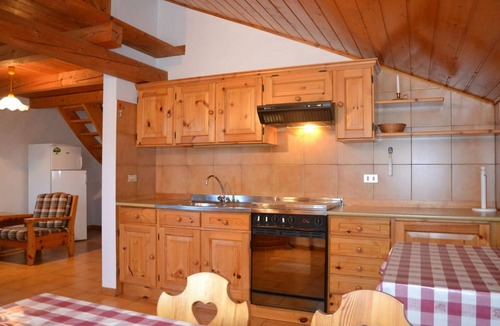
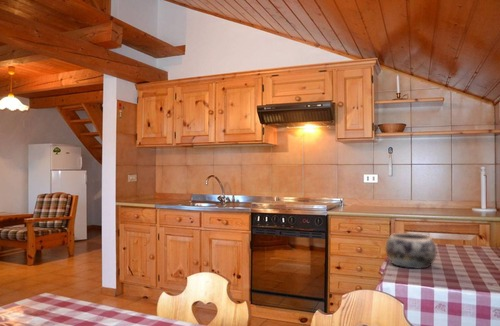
+ decorative bowl [385,232,437,270]
